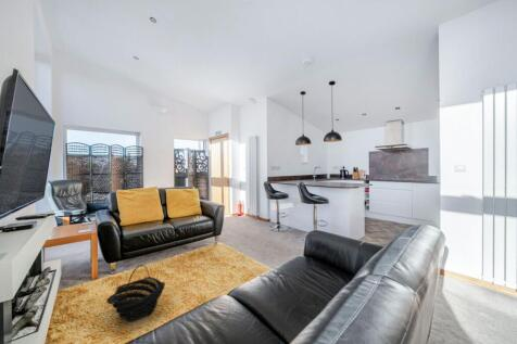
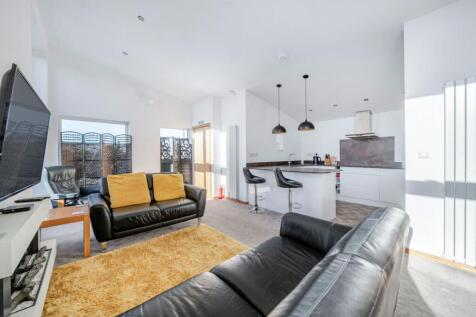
- basket [105,264,166,323]
